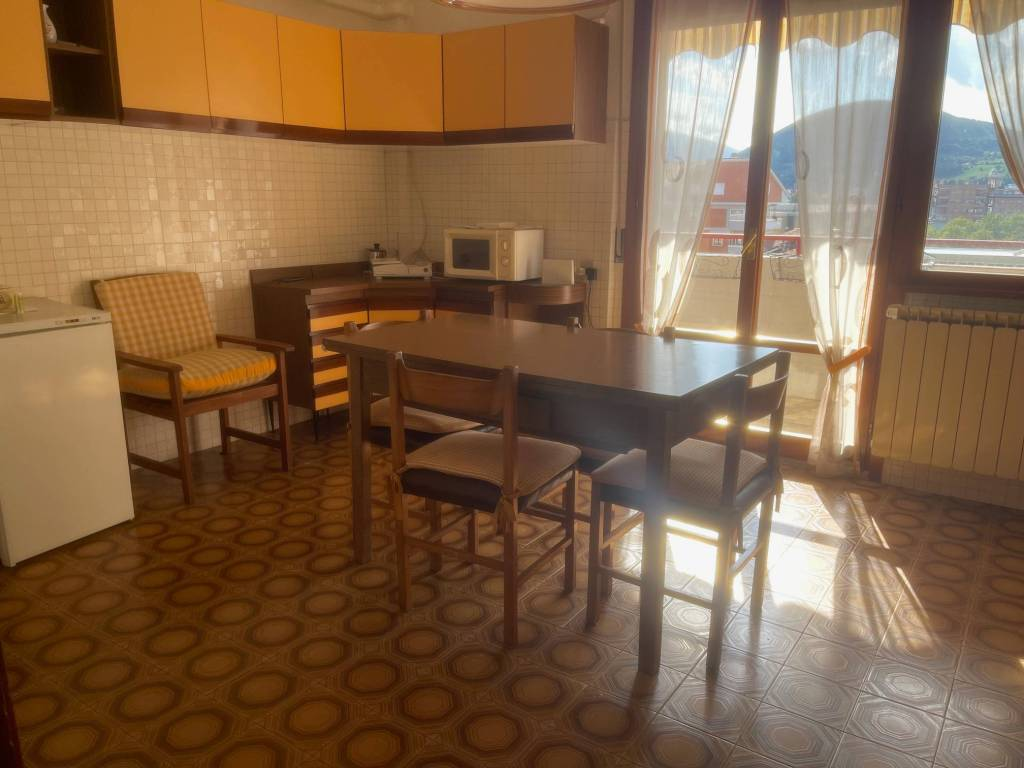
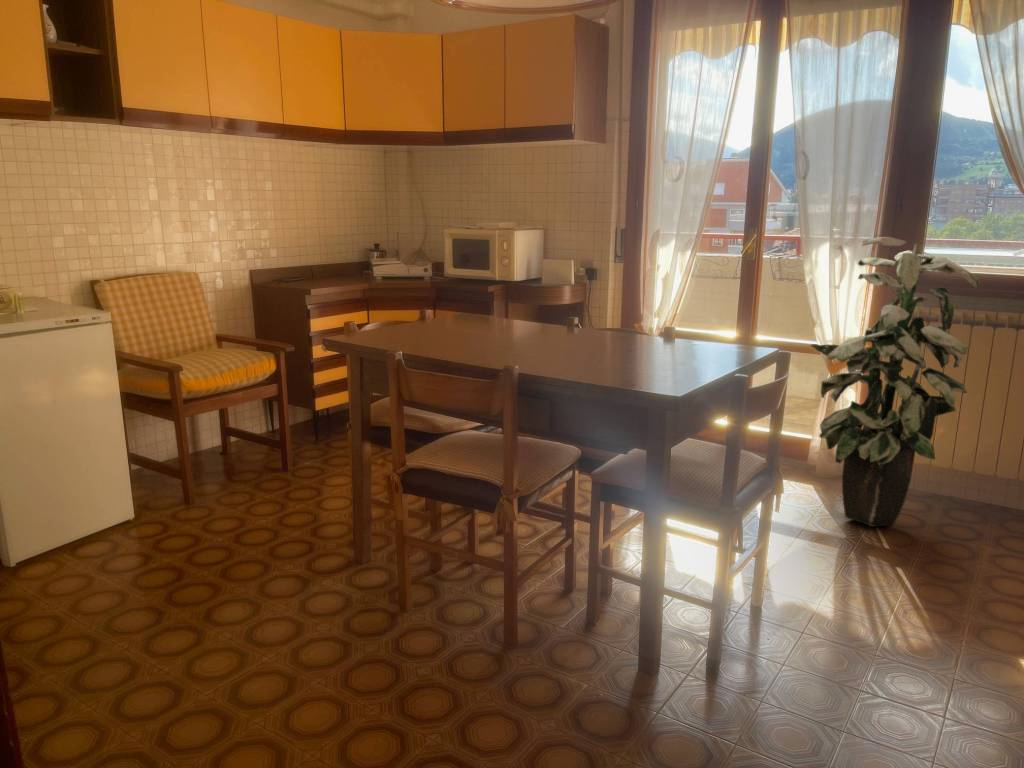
+ indoor plant [809,236,981,528]
